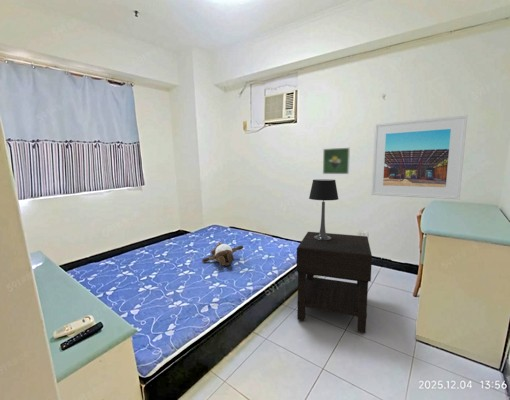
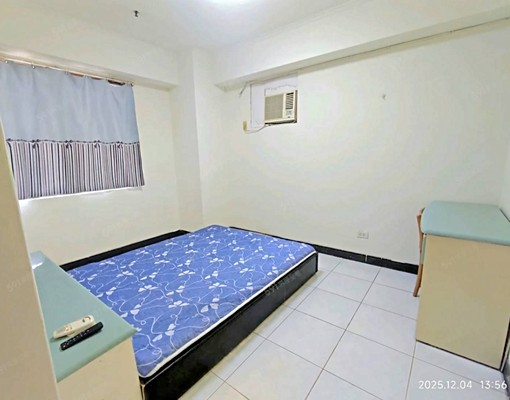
- table lamp [308,178,339,241]
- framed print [322,147,351,175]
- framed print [370,114,468,200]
- teddy bear [201,241,244,267]
- nightstand [296,231,373,334]
